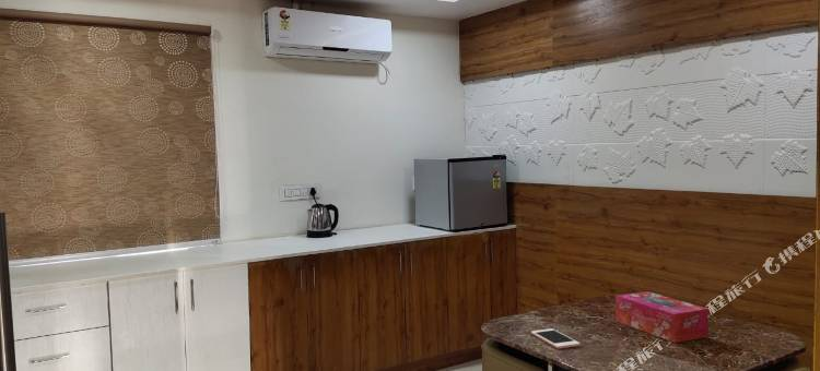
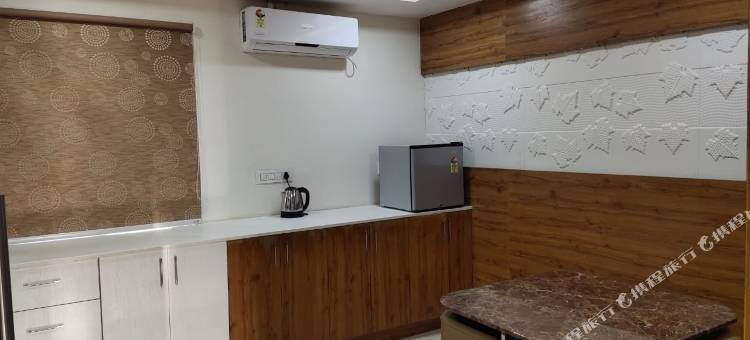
- cell phone [530,327,581,349]
- tissue box [614,290,710,344]
